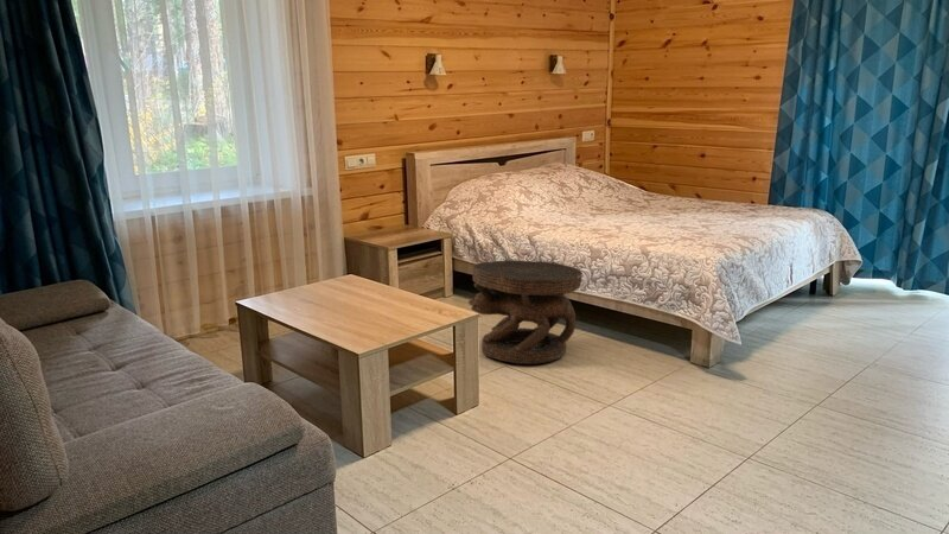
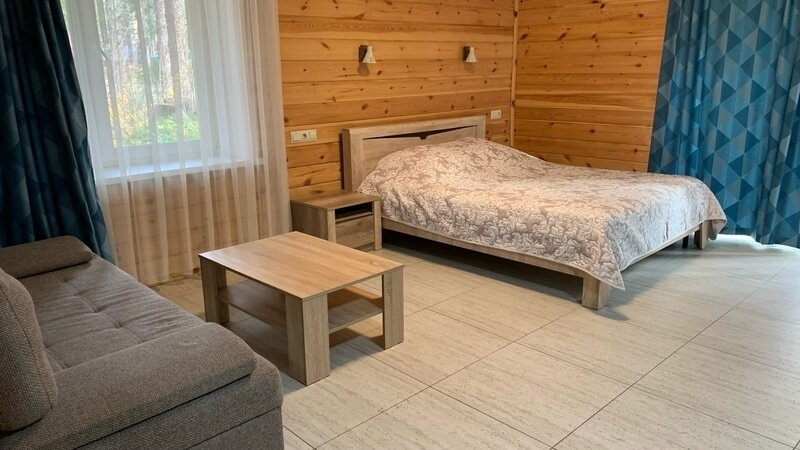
- side table [467,260,584,365]
